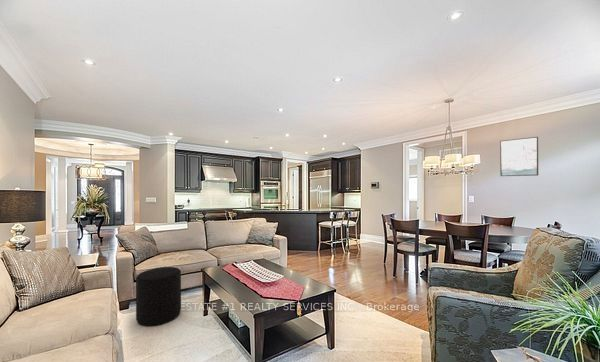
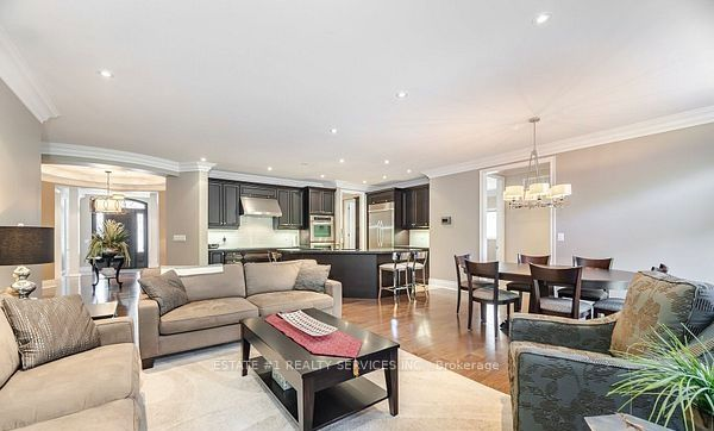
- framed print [499,136,539,177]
- stool [135,266,182,328]
